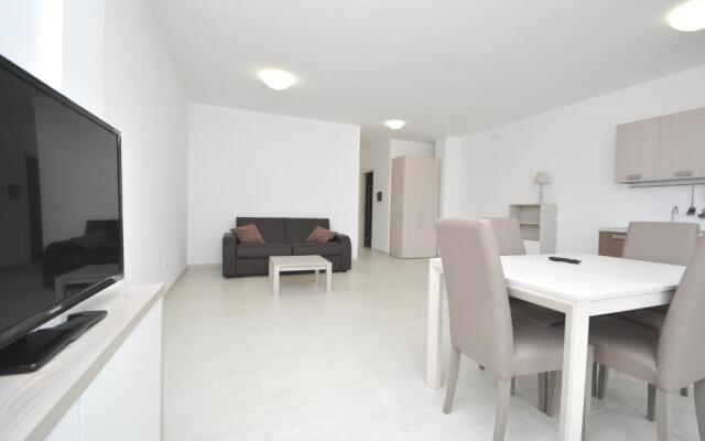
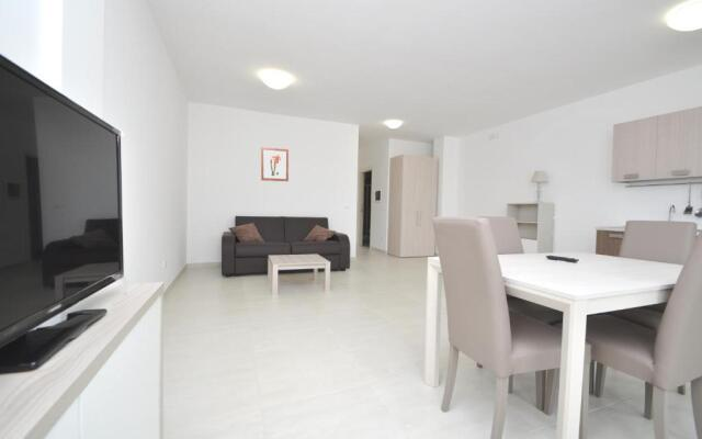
+ wall art [260,146,290,182]
